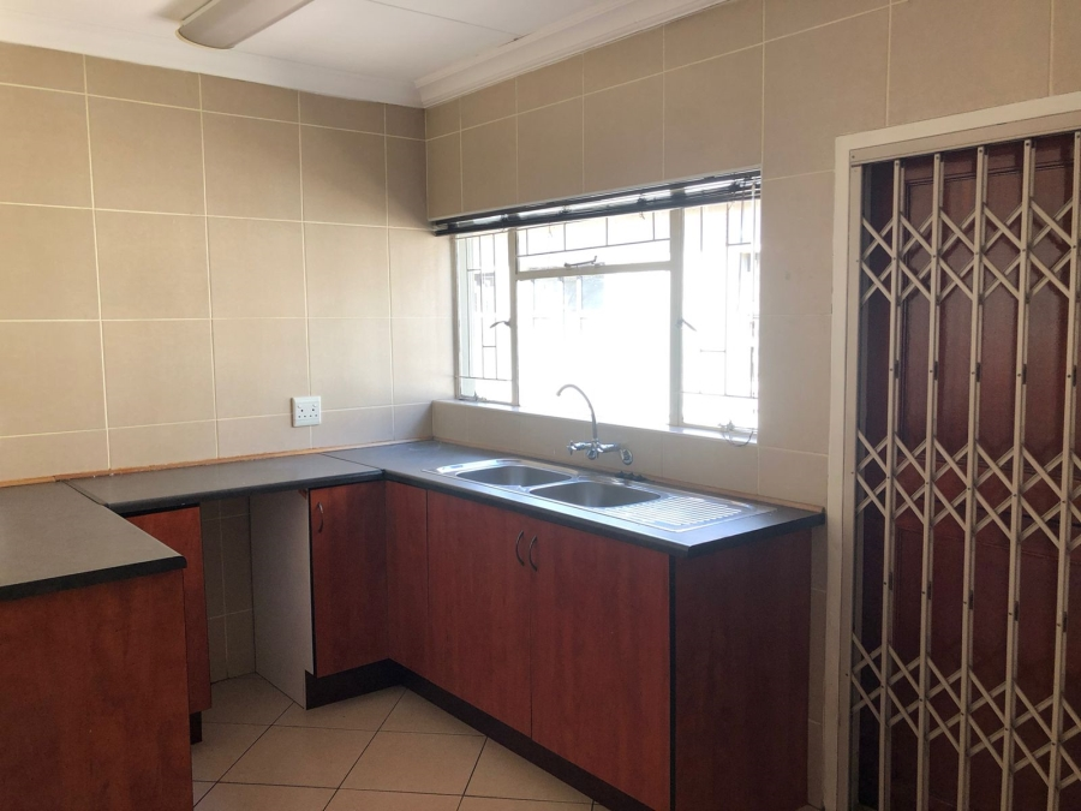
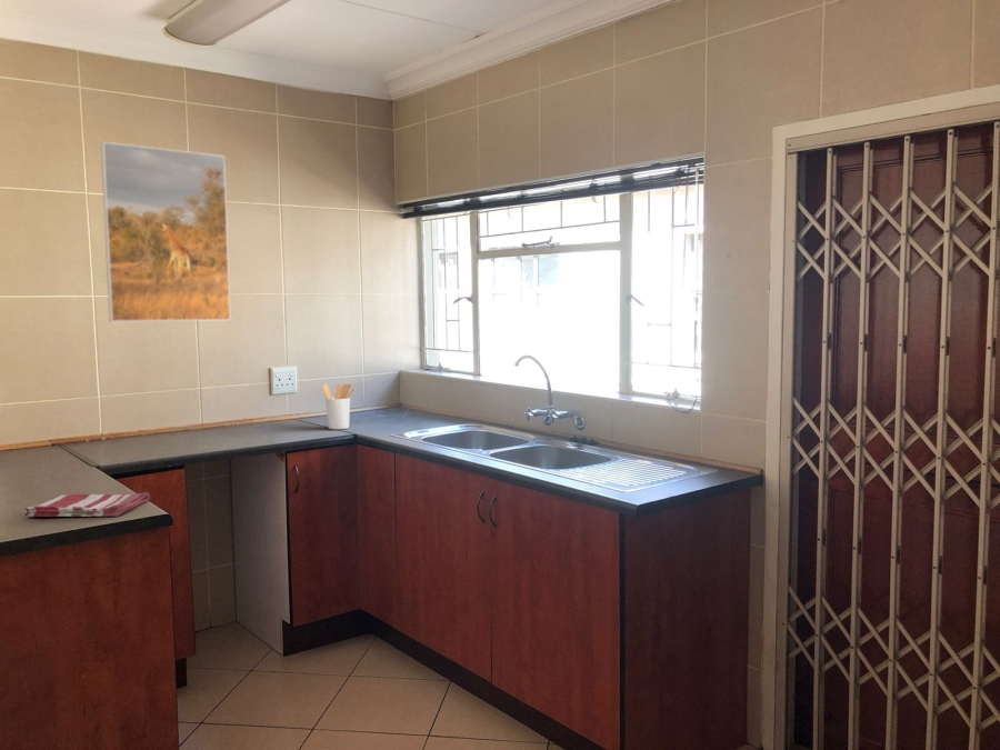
+ utensil holder [321,382,356,430]
+ dish towel [23,491,151,518]
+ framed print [100,140,232,323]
